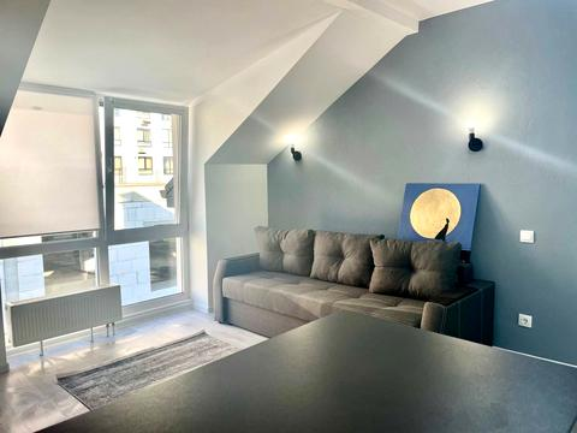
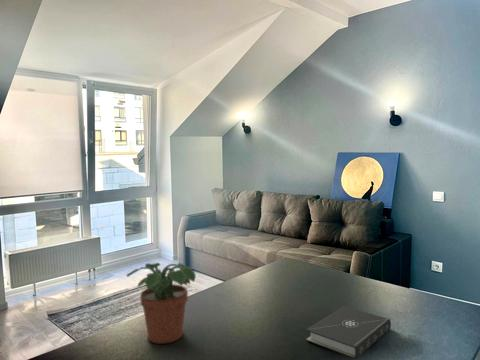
+ book [305,305,392,360]
+ potted plant [125,262,197,345]
